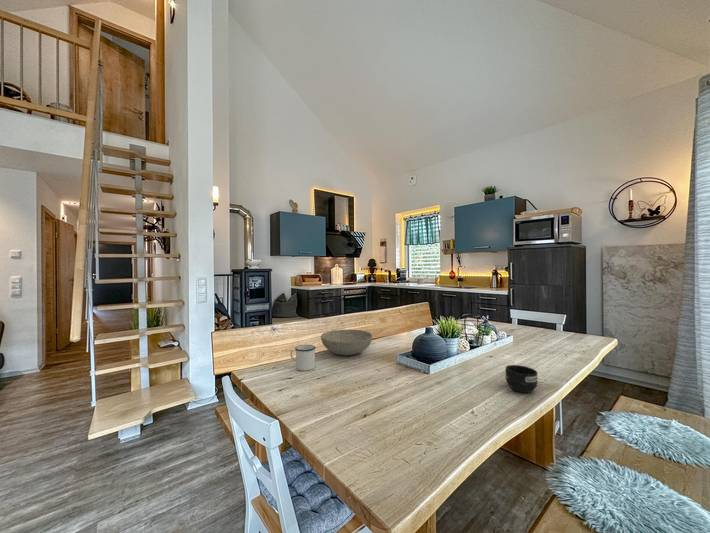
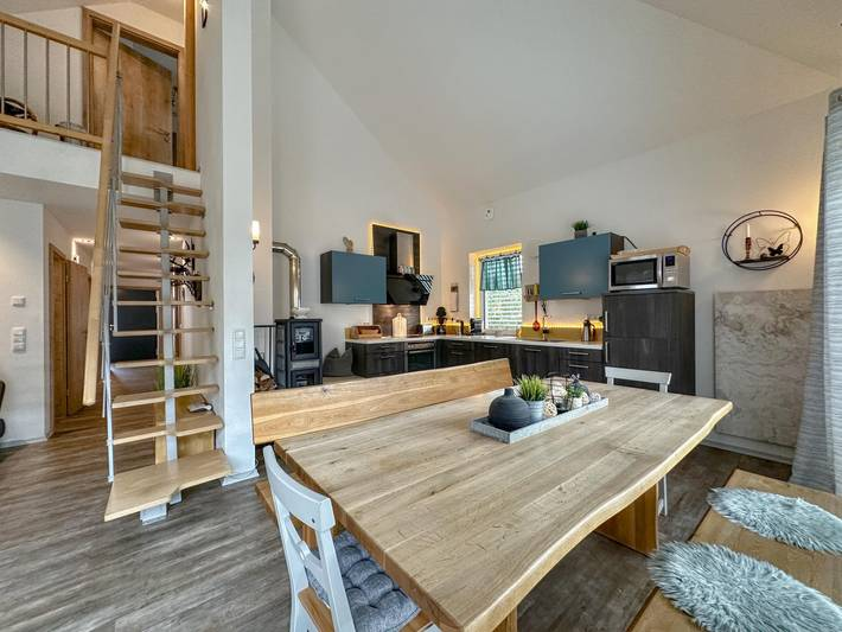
- bowl [320,328,373,356]
- mug [289,344,317,372]
- mug [504,364,539,394]
